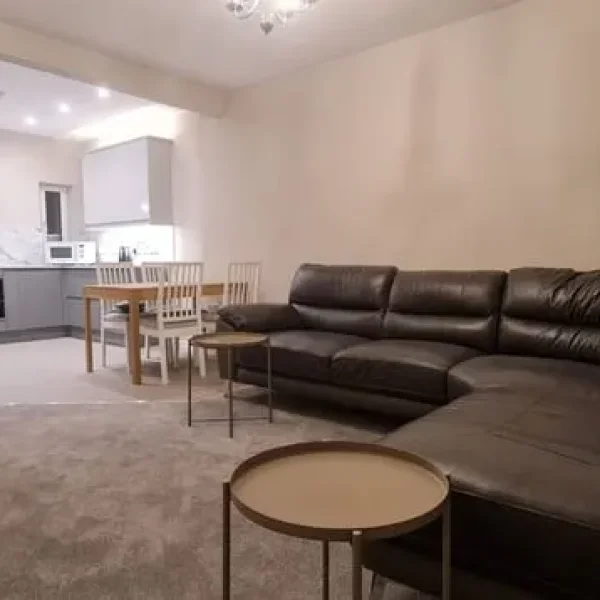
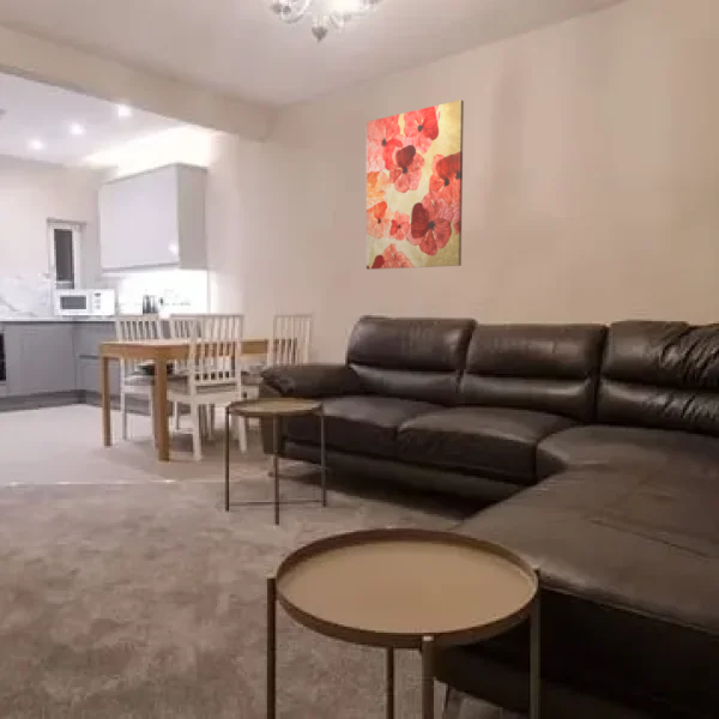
+ wall art [365,98,465,271]
